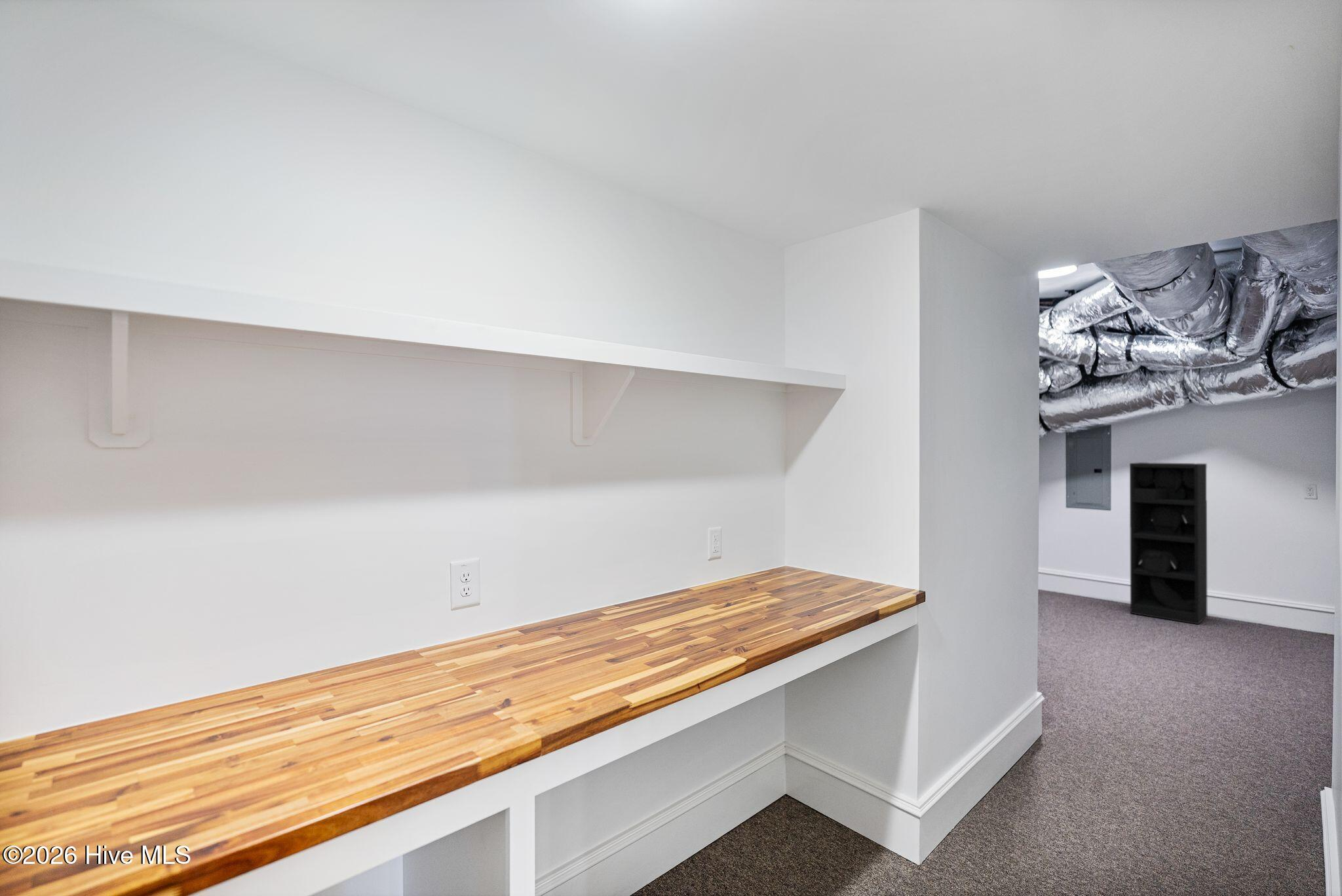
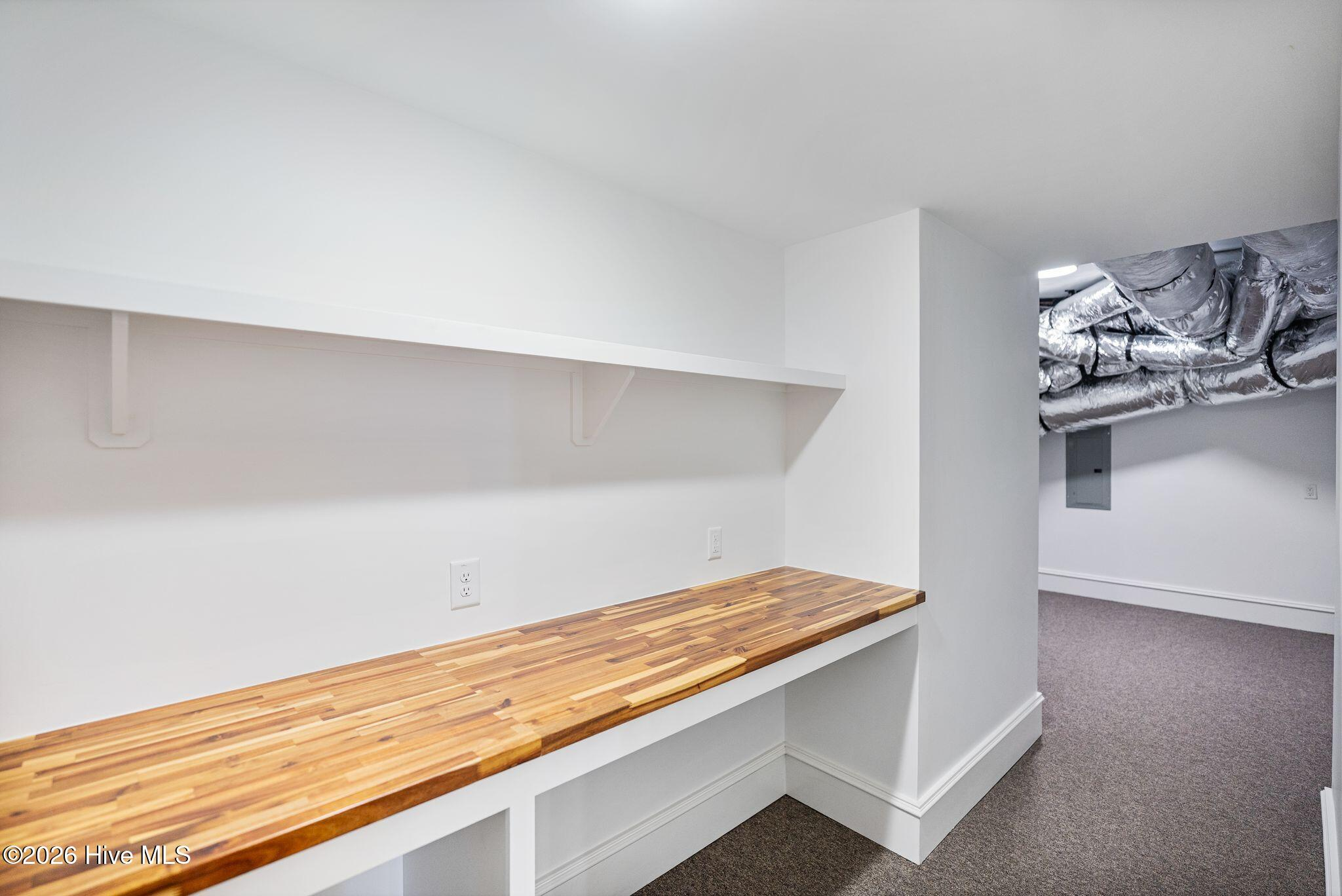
- shelving unit [1129,462,1208,625]
